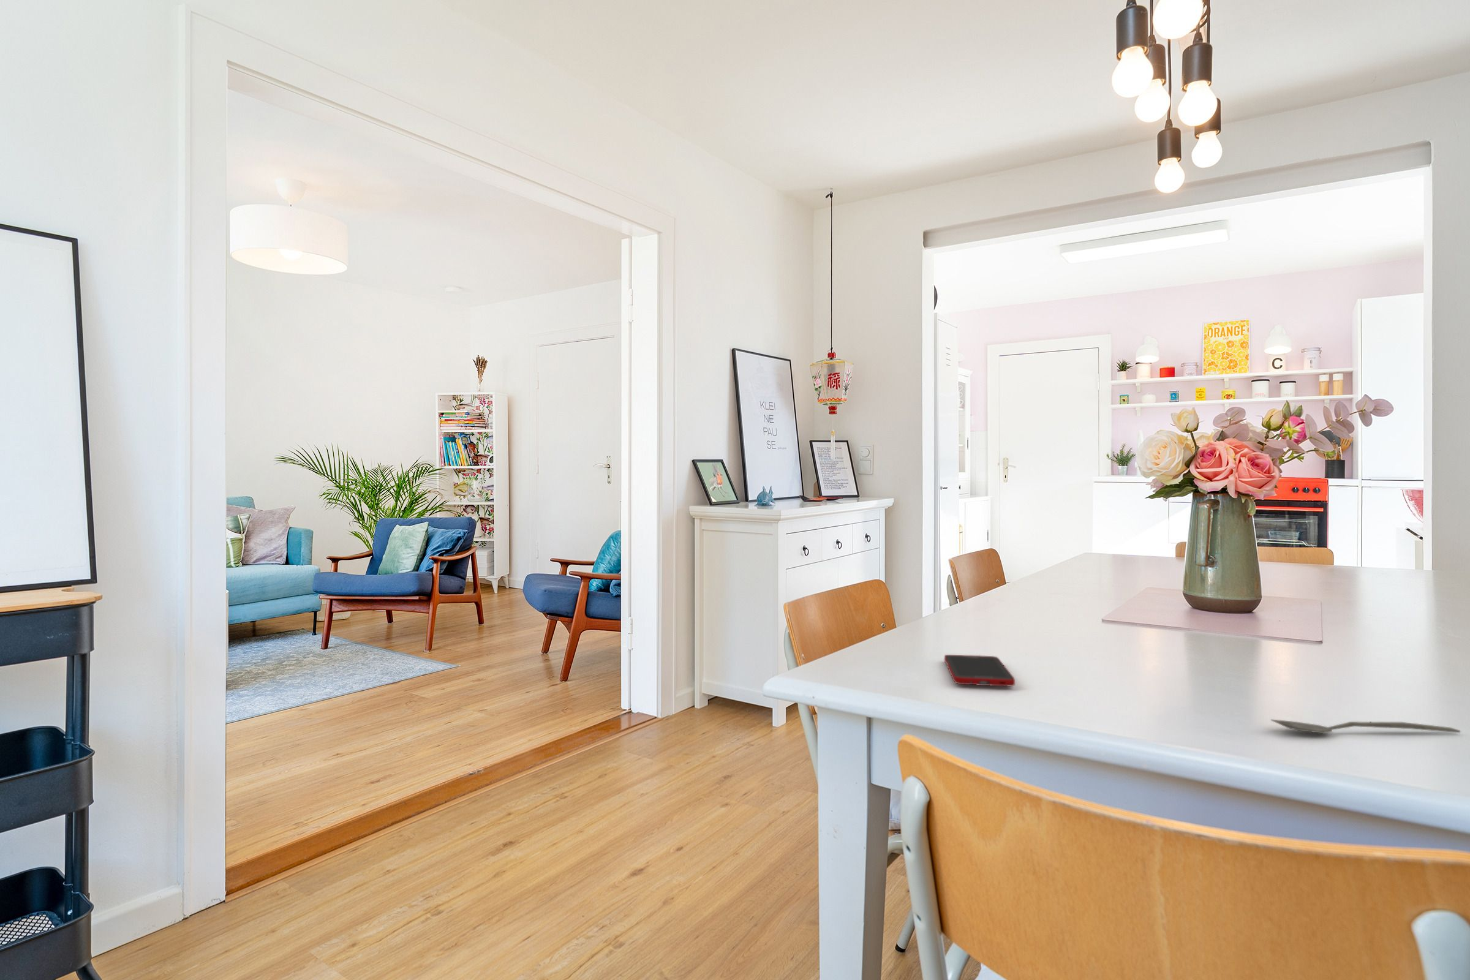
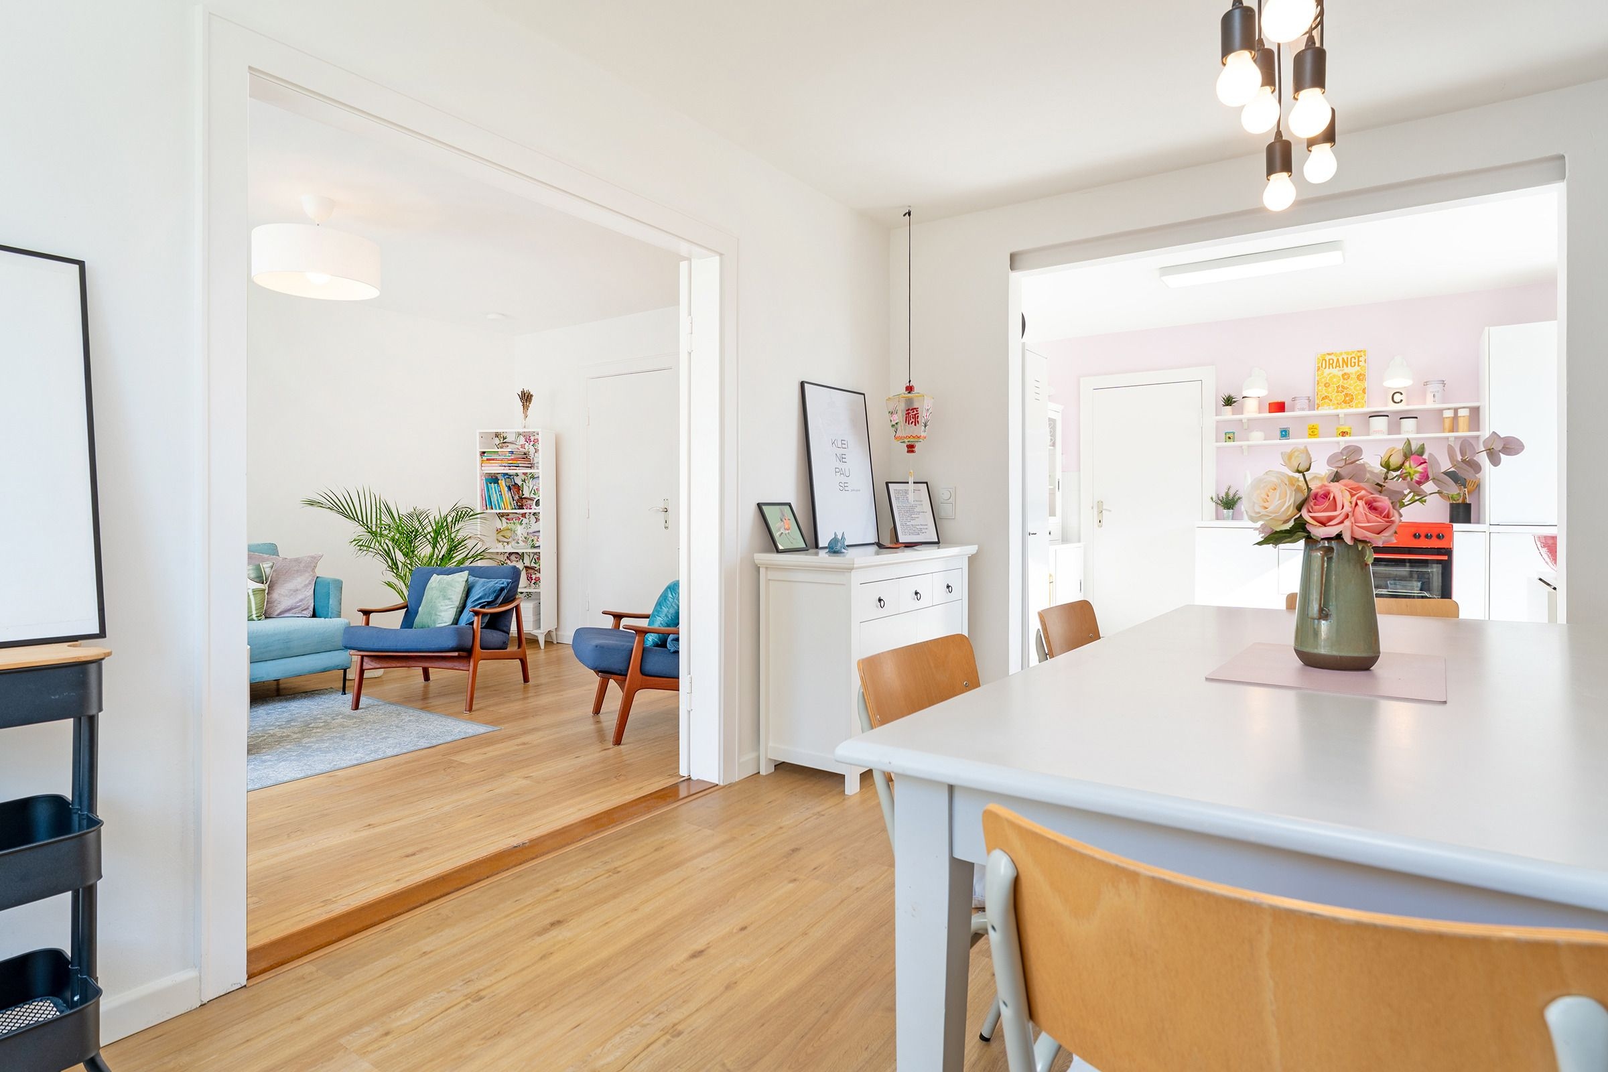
- spoon [1270,719,1461,734]
- cell phone [944,654,1015,687]
